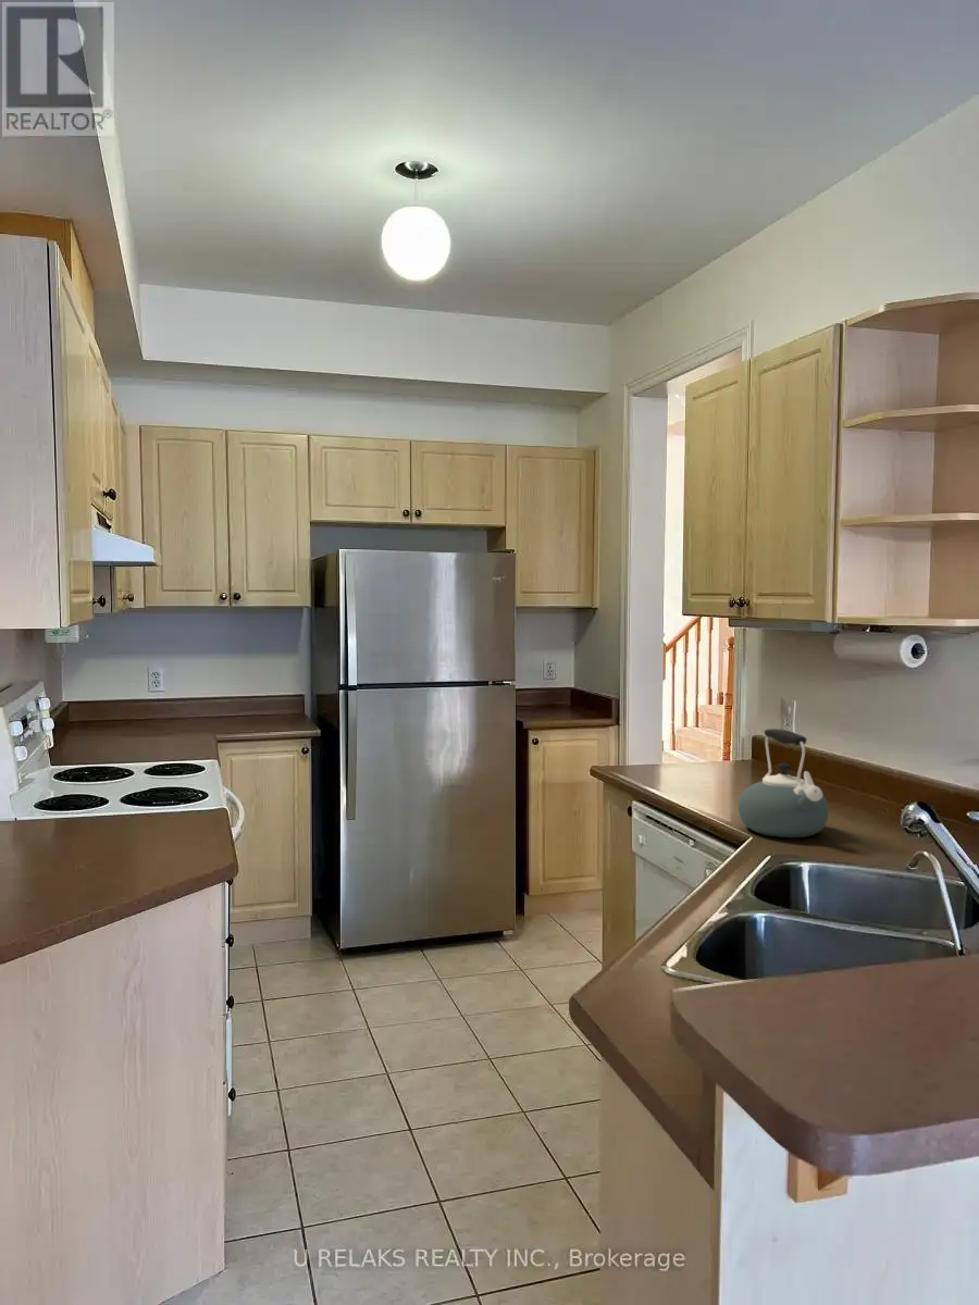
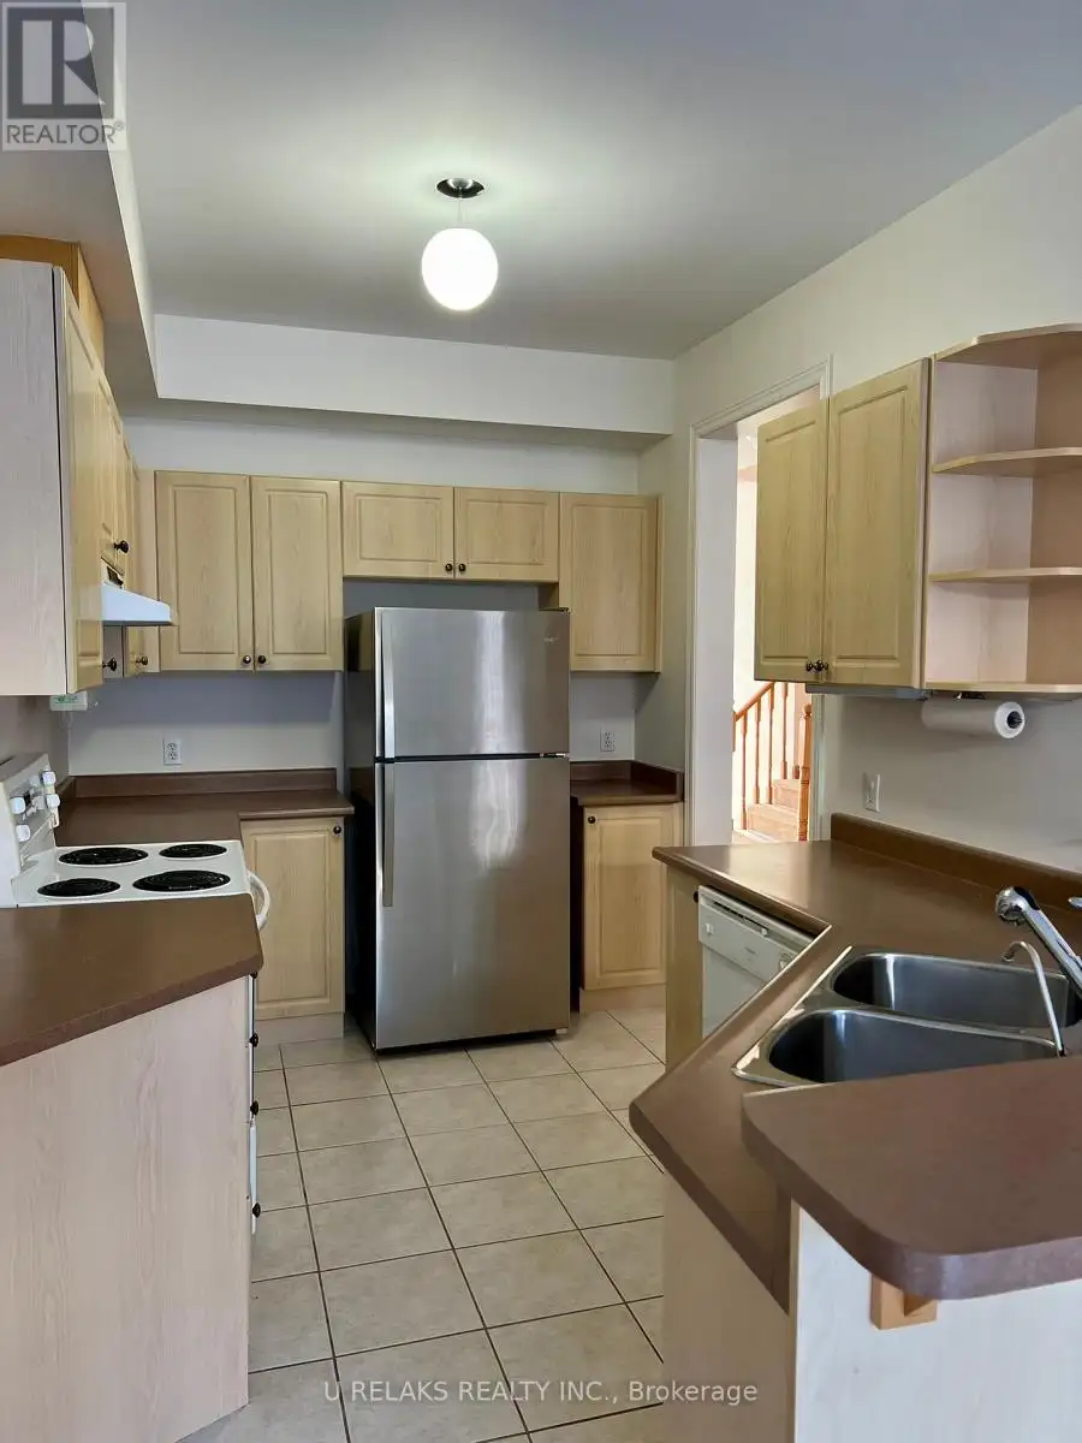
- kettle [738,728,830,838]
